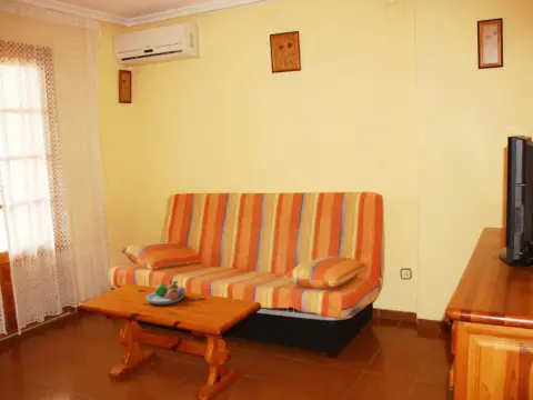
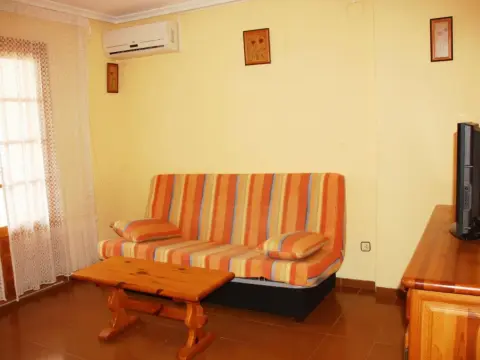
- fruit bowl [144,280,187,306]
